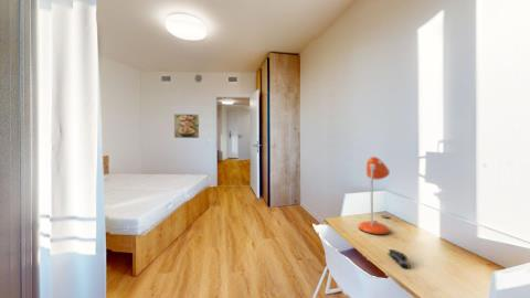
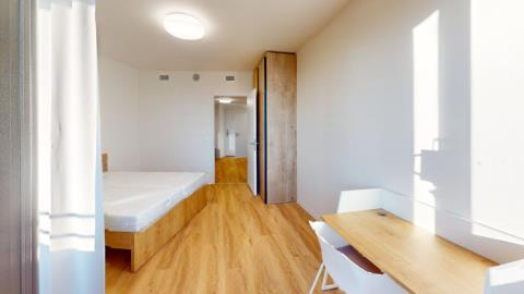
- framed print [173,113,200,139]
- stapler [386,248,412,268]
- desk lamp [358,156,391,236]
